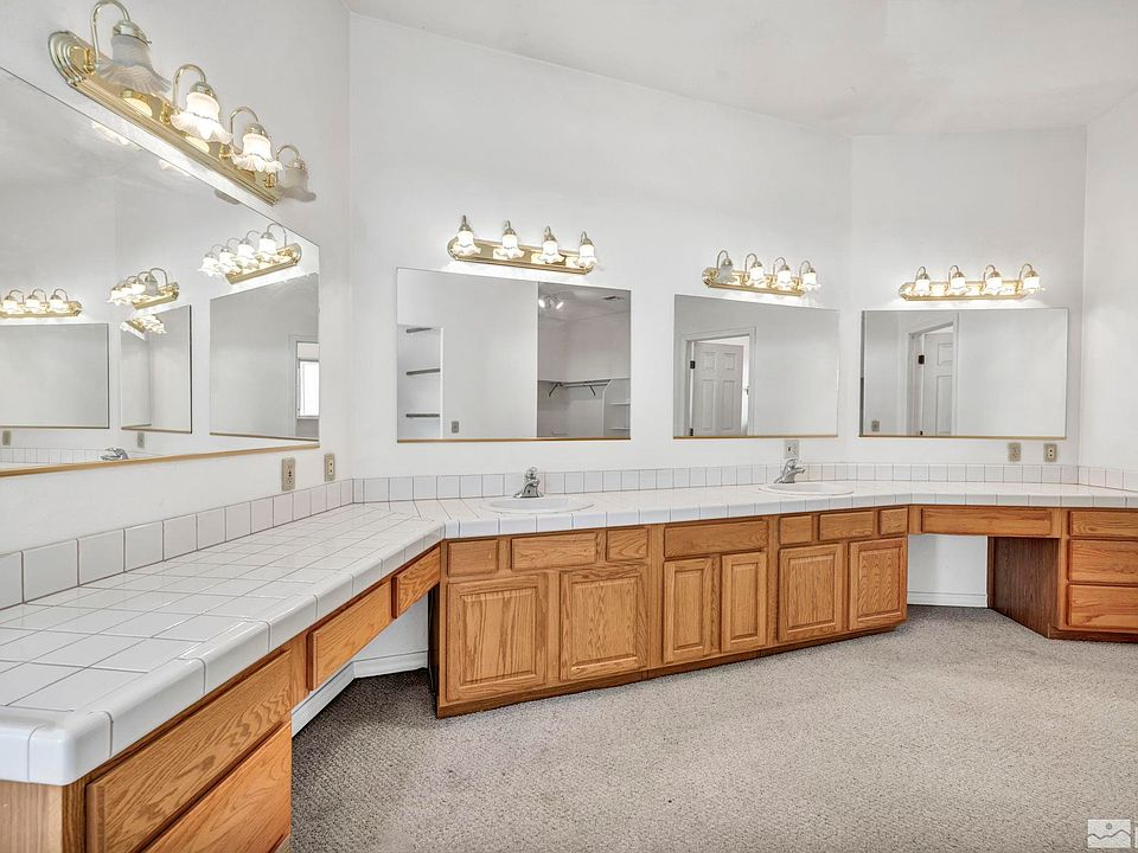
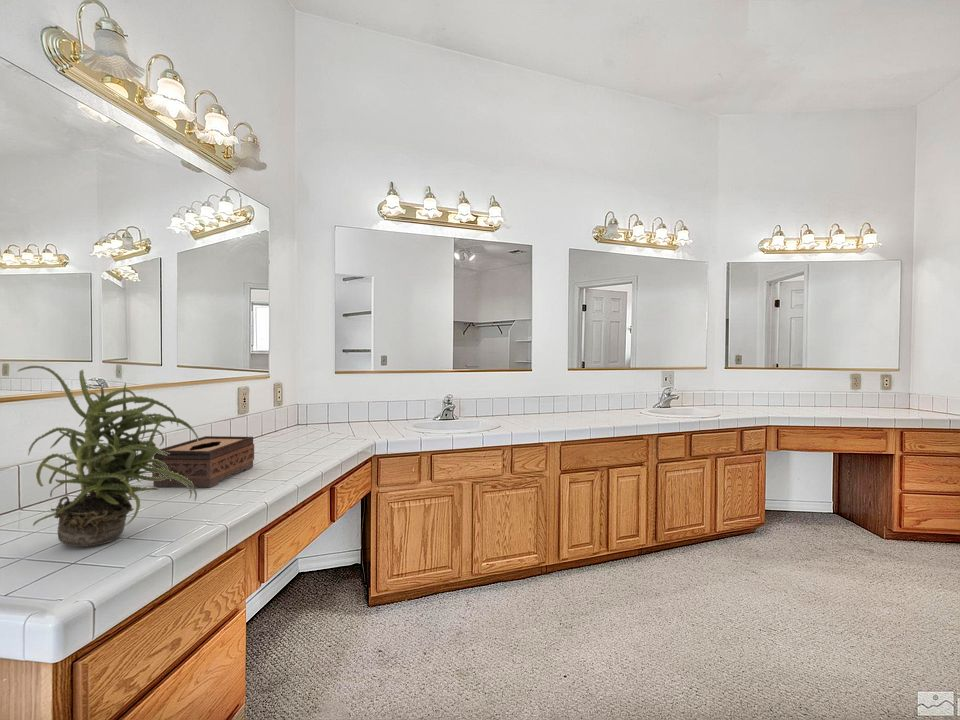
+ potted plant [16,365,199,548]
+ tissue box [151,435,255,488]
